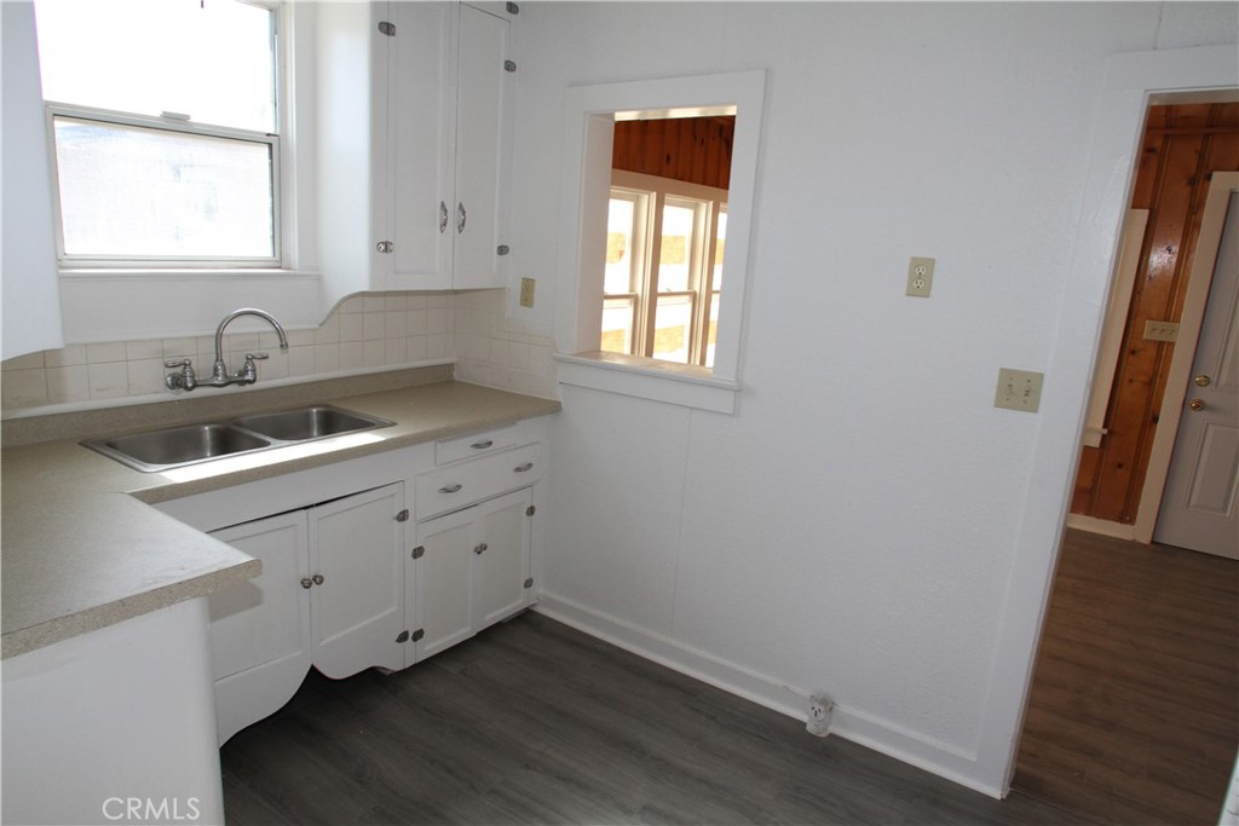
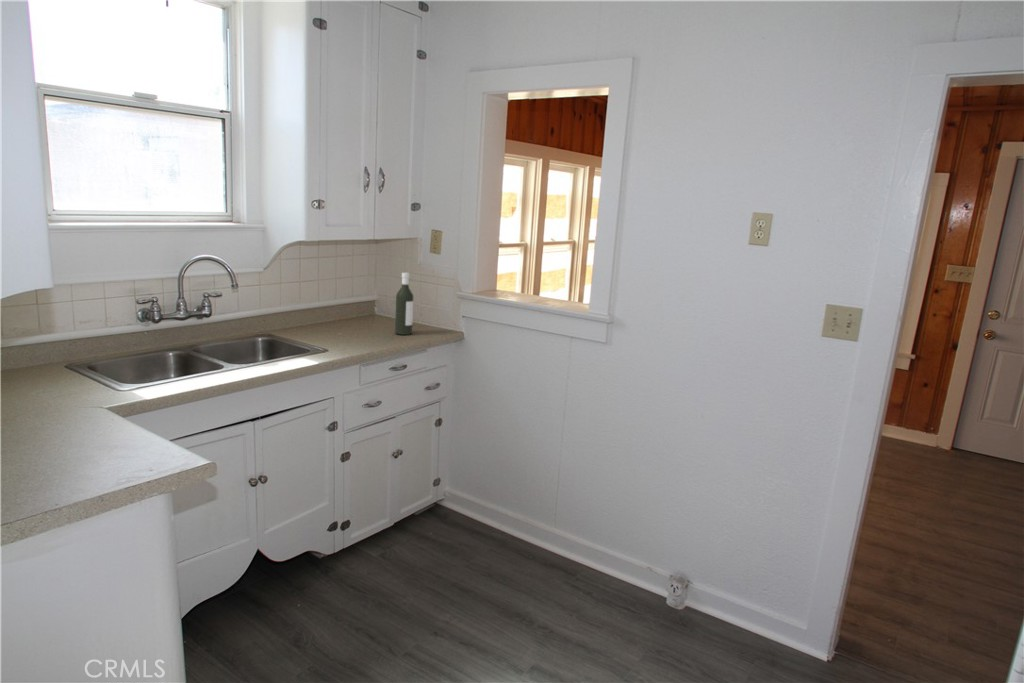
+ bottle [394,272,414,336]
